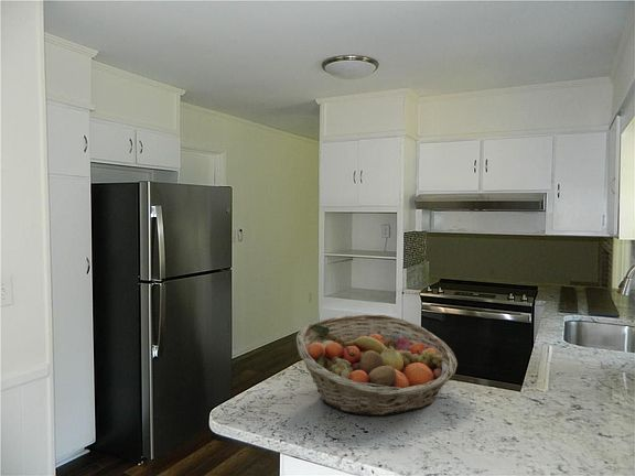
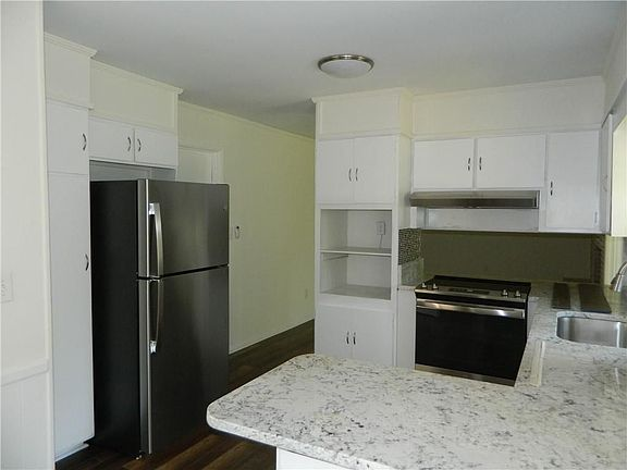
- fruit basket [295,313,459,418]
